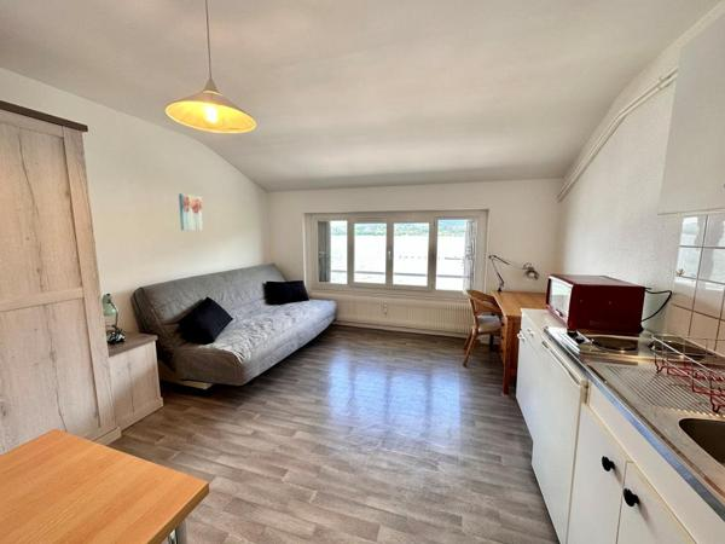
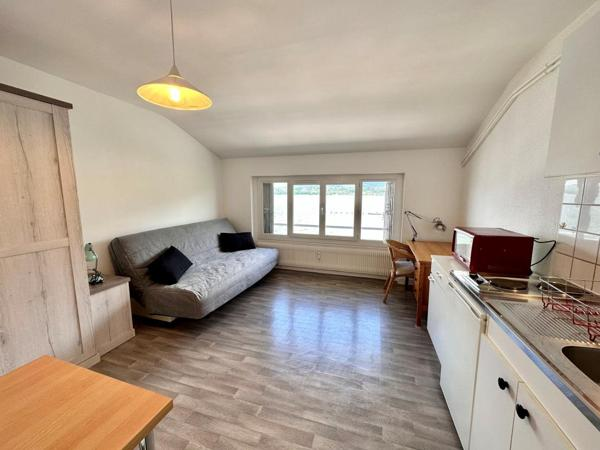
- wall art [178,192,204,232]
